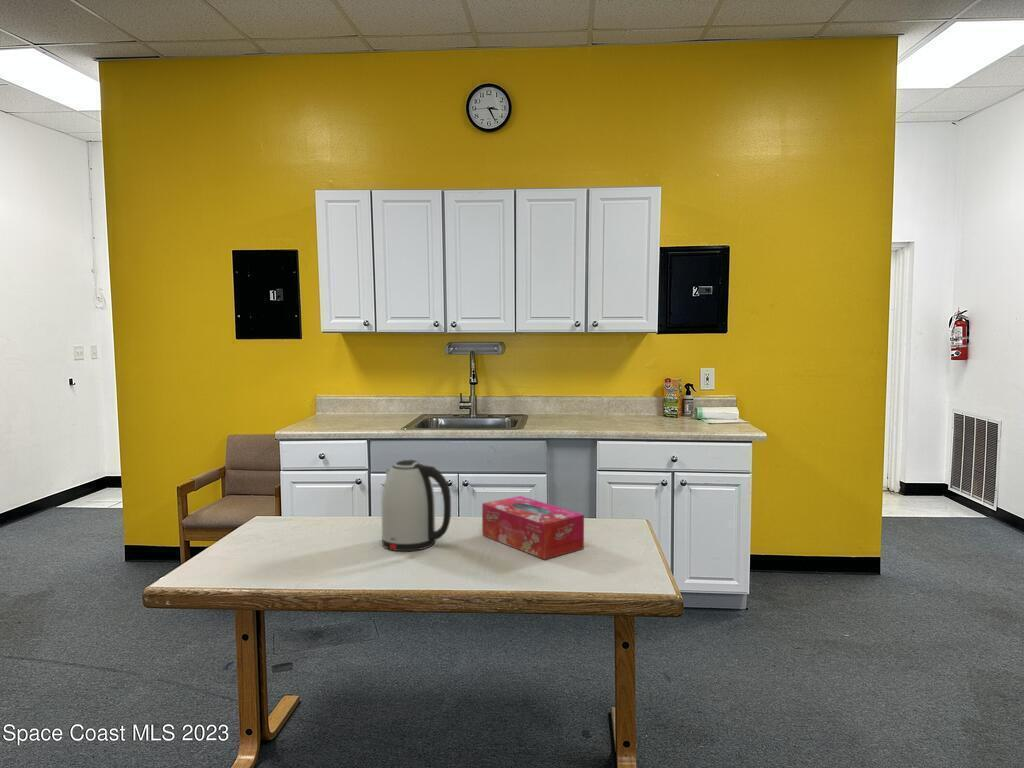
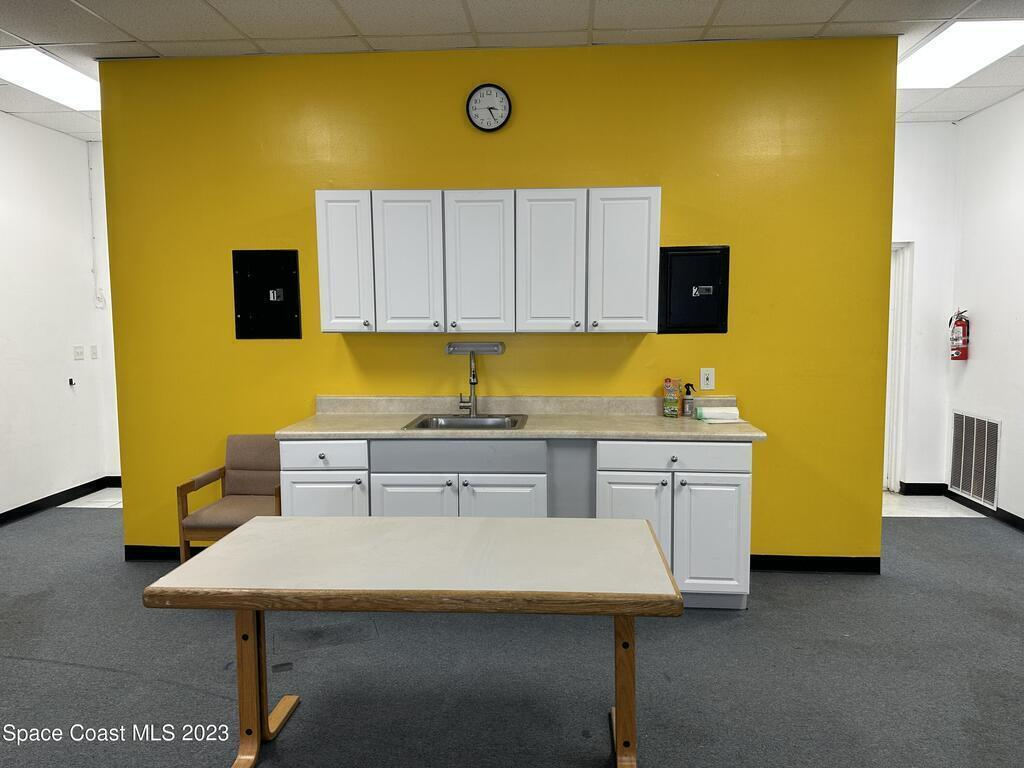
- tissue box [481,495,585,560]
- kettle [381,459,452,552]
